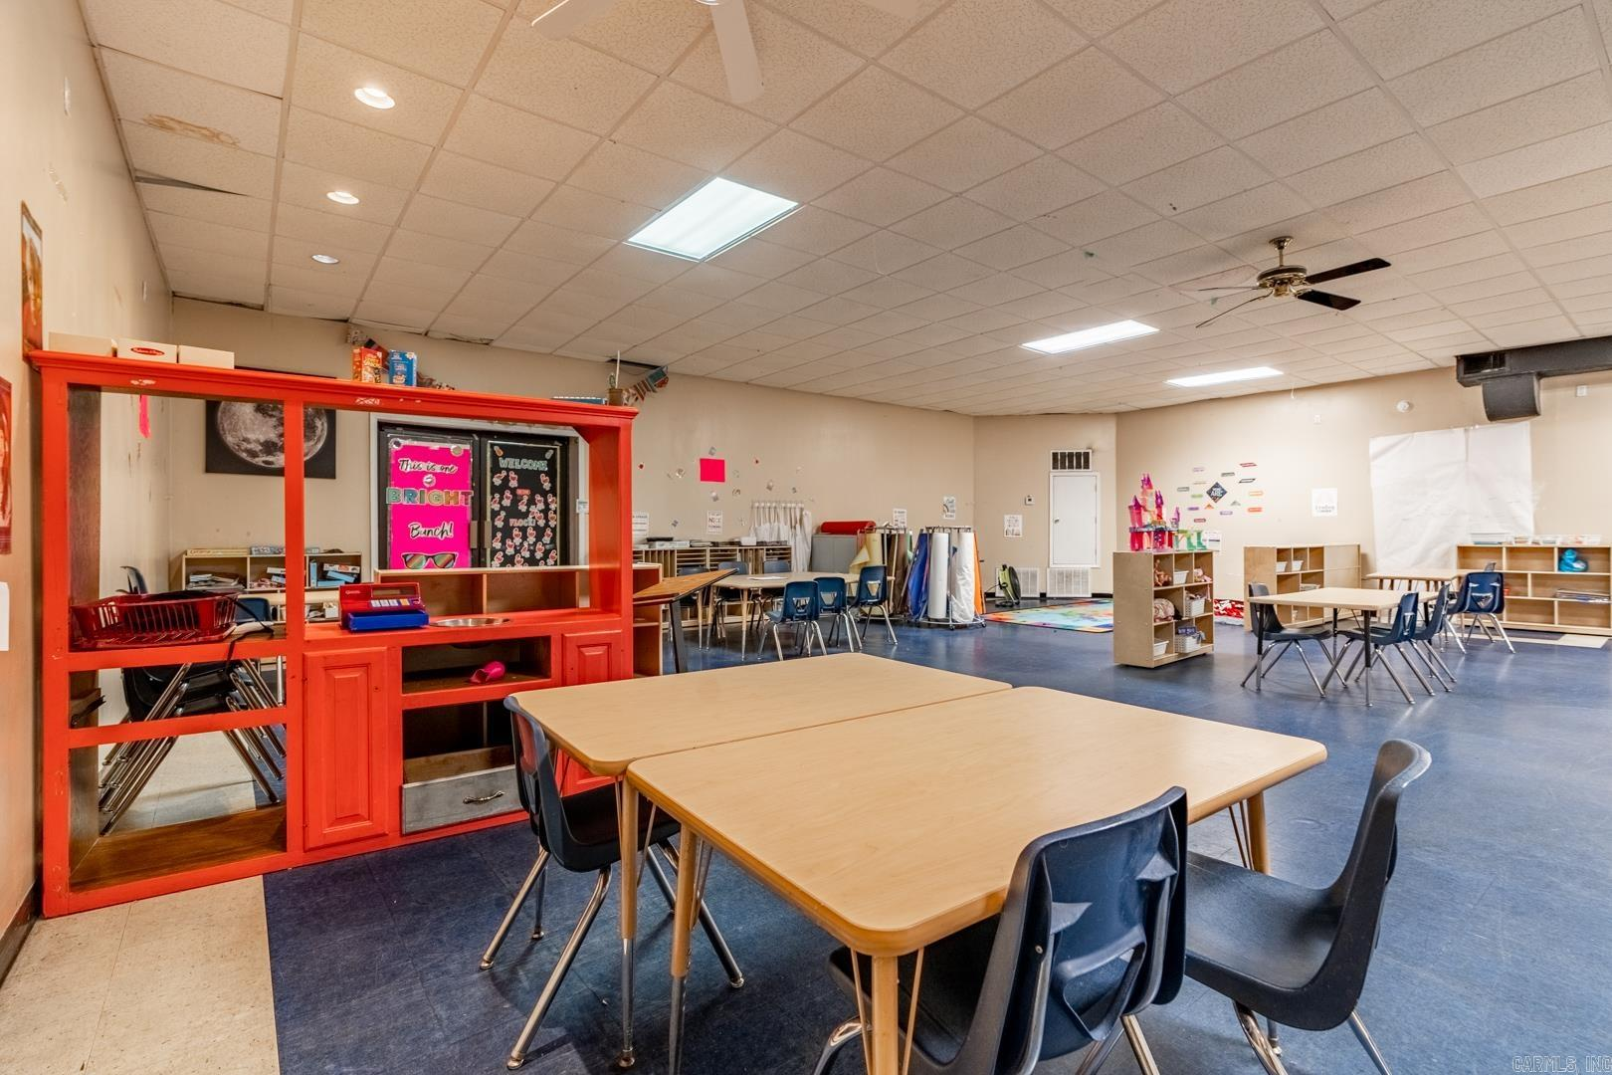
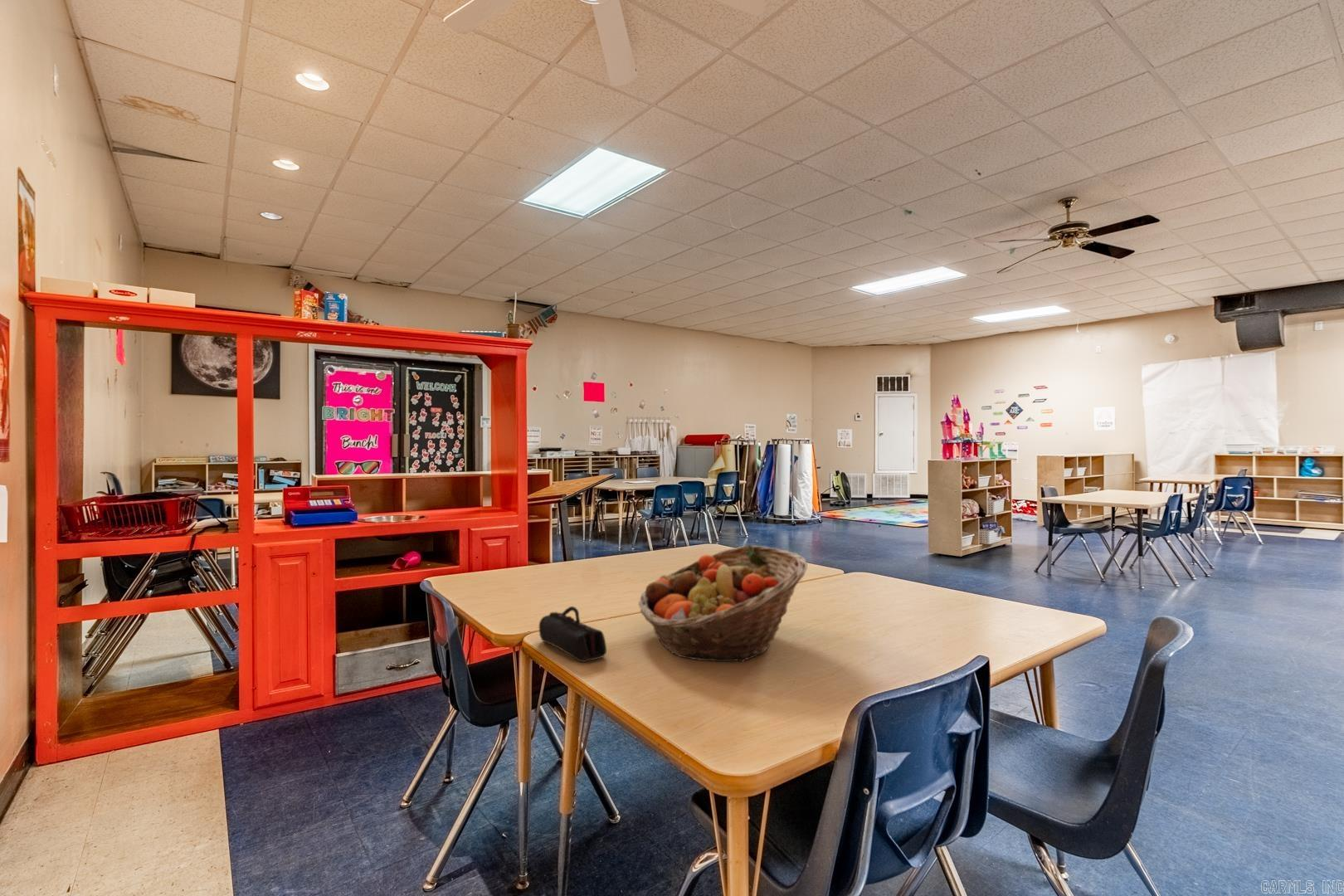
+ pencil case [538,606,607,663]
+ fruit basket [638,544,808,663]
